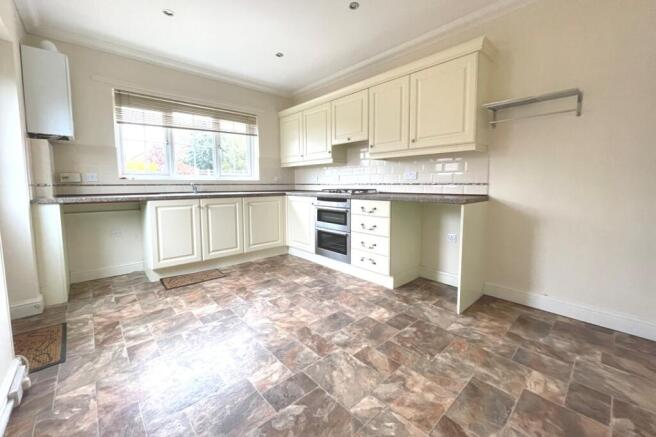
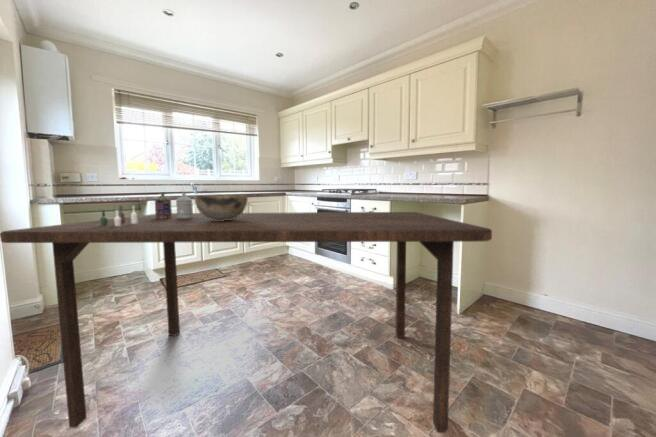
+ decorative bowl [194,194,249,221]
+ dining table [0,211,493,434]
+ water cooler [99,191,194,226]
